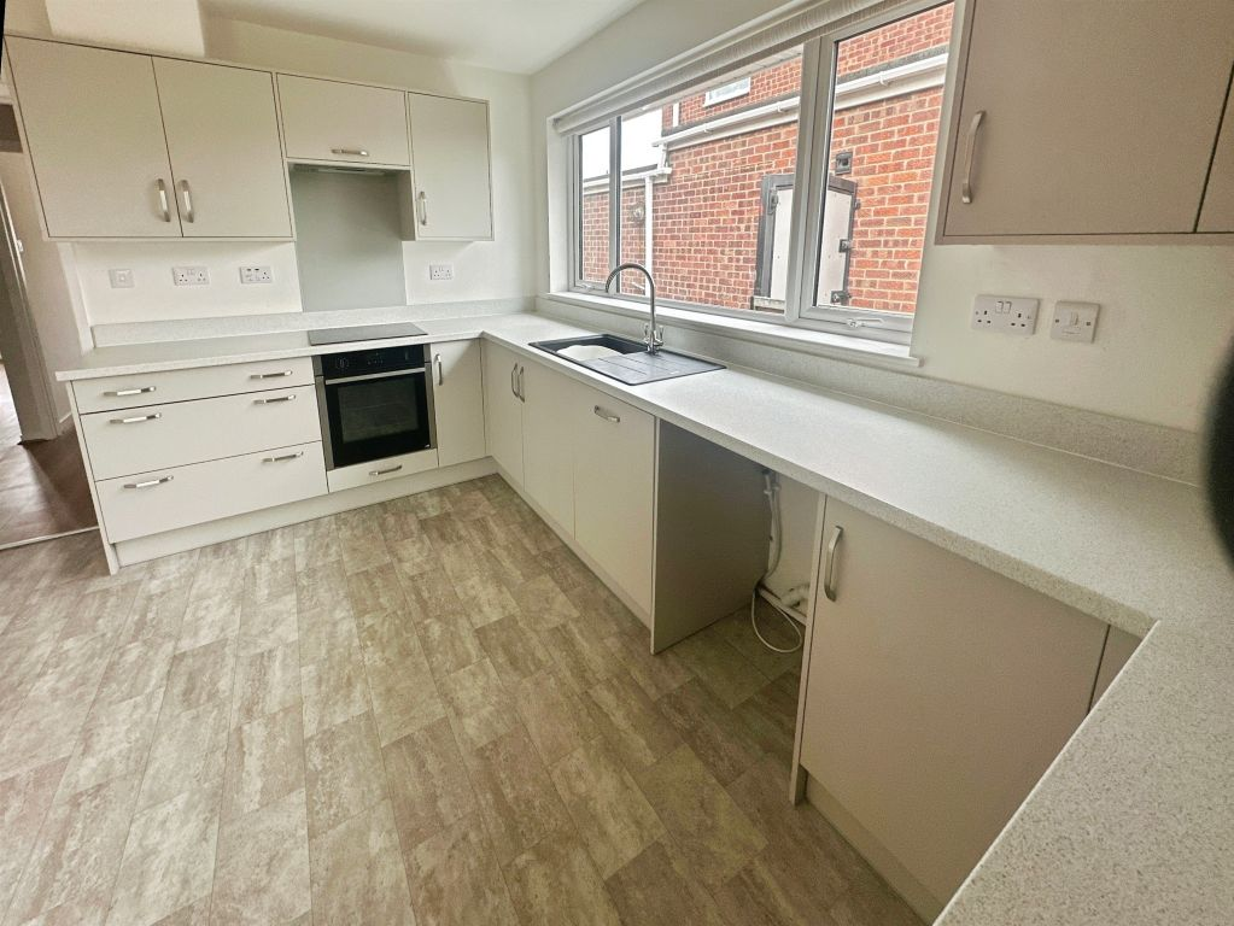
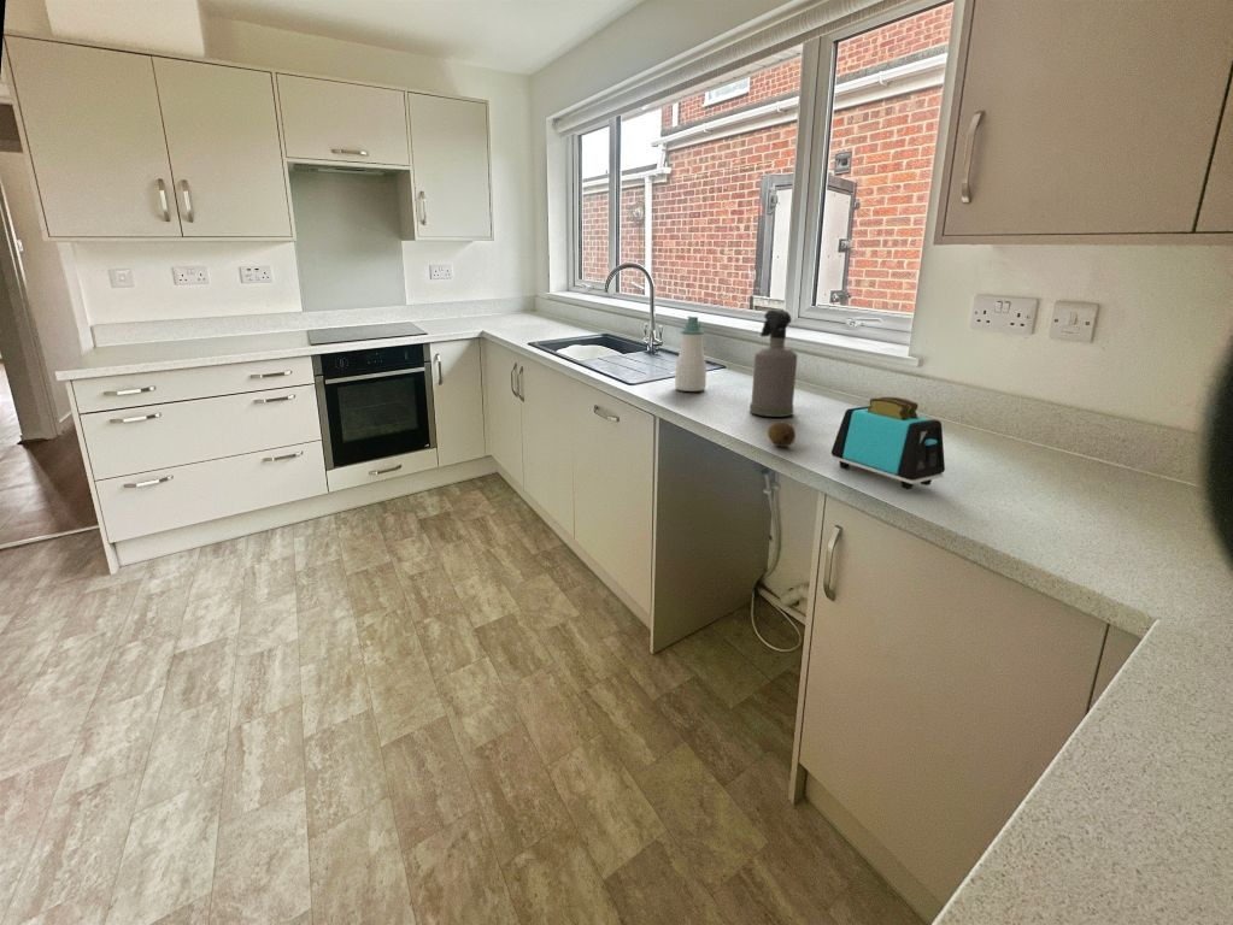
+ fruit [767,419,797,448]
+ spray bottle [748,308,799,418]
+ soap bottle [674,316,707,393]
+ toaster [830,396,946,491]
